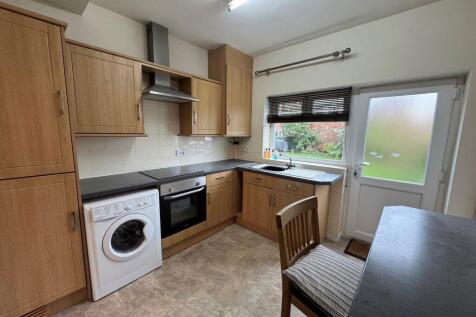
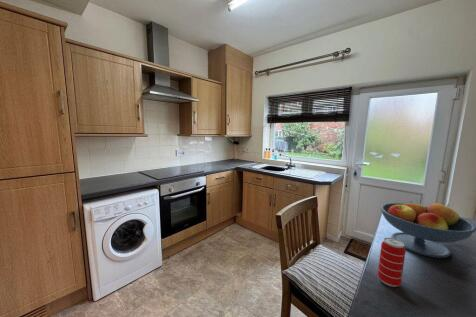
+ beverage can [377,237,406,288]
+ fruit bowl [380,200,476,259]
